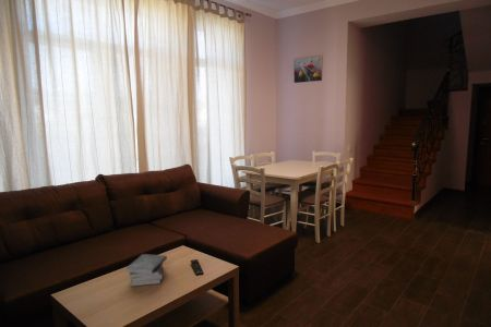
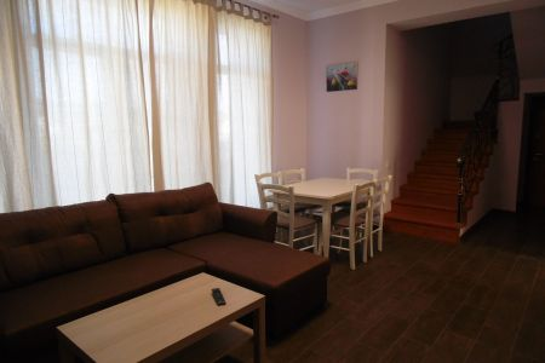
- book [124,253,168,287]
